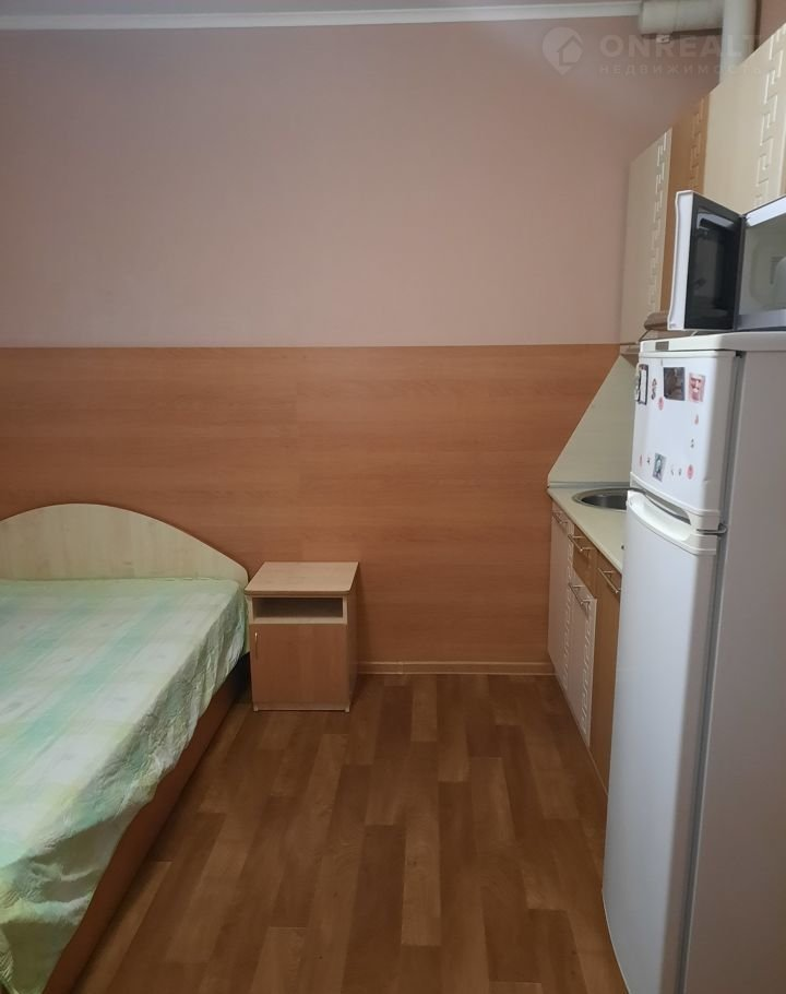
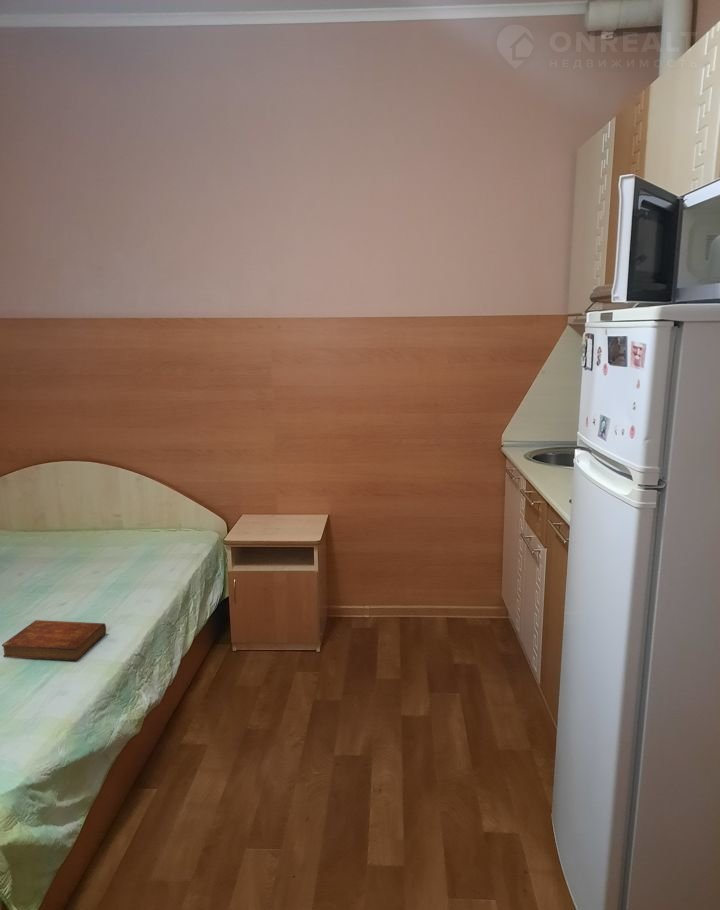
+ bible [1,619,107,662]
